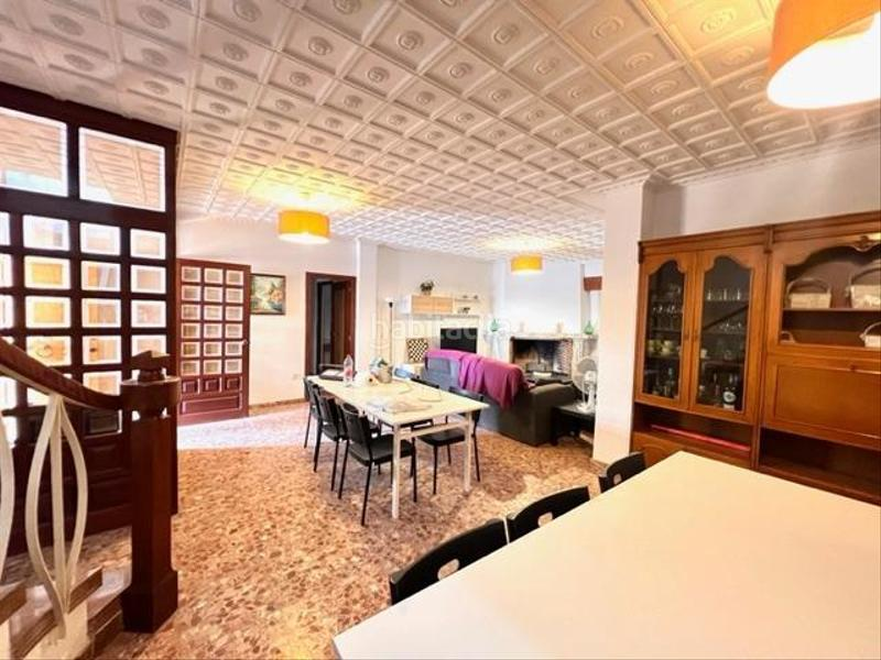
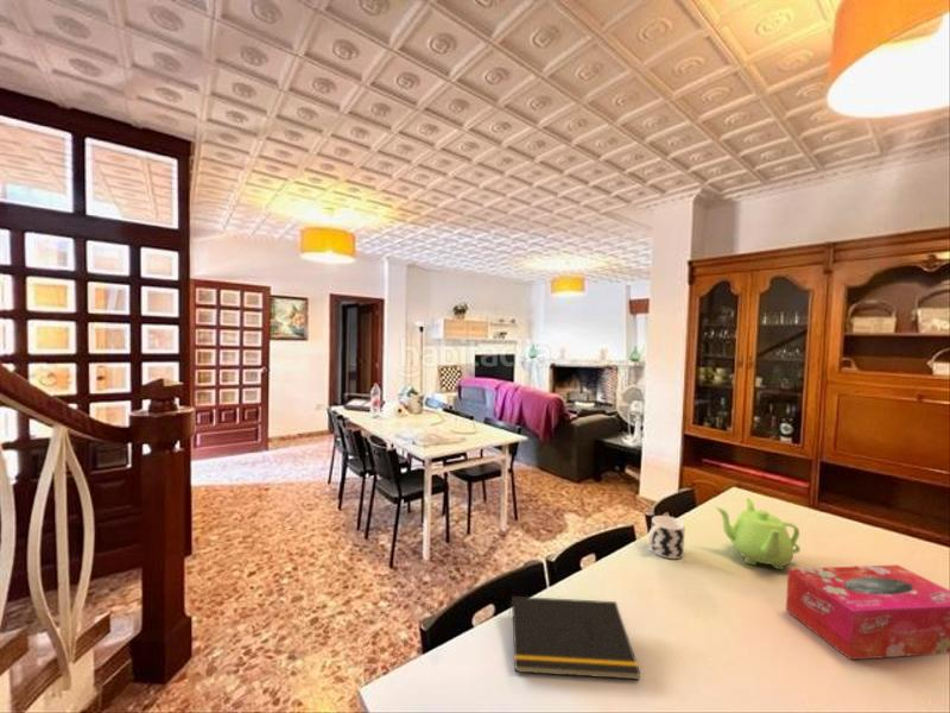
+ notepad [507,595,641,681]
+ teapot [715,497,802,570]
+ cup [647,515,686,560]
+ tissue box [785,563,950,661]
